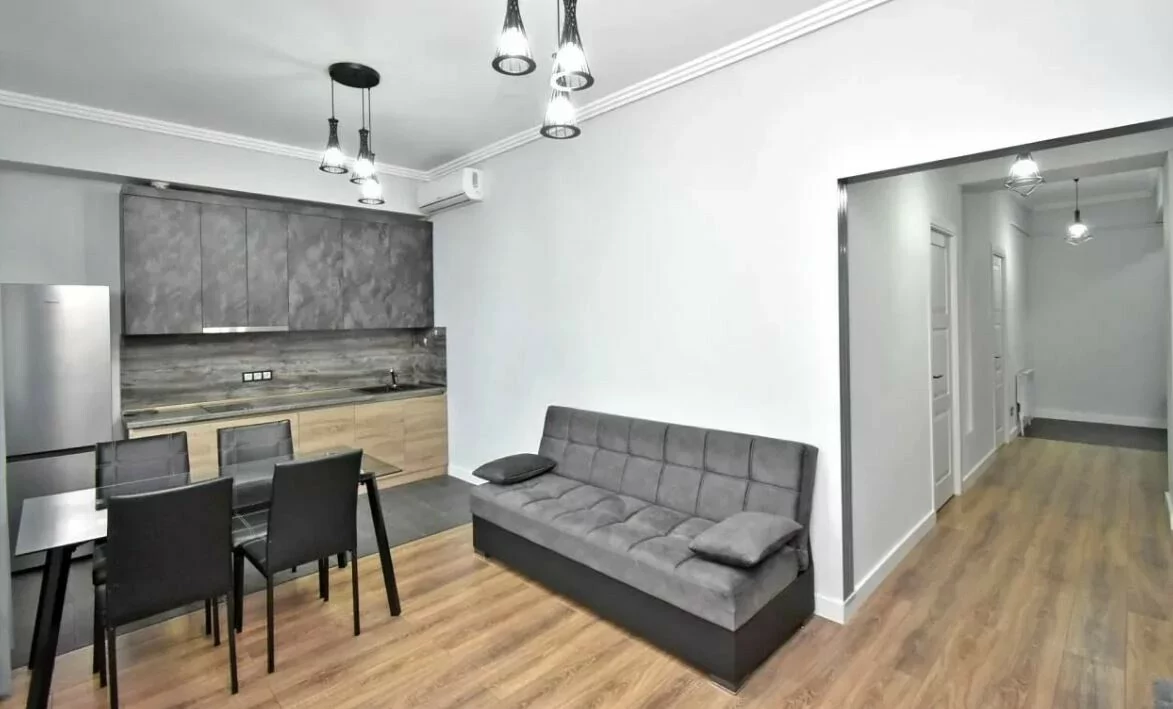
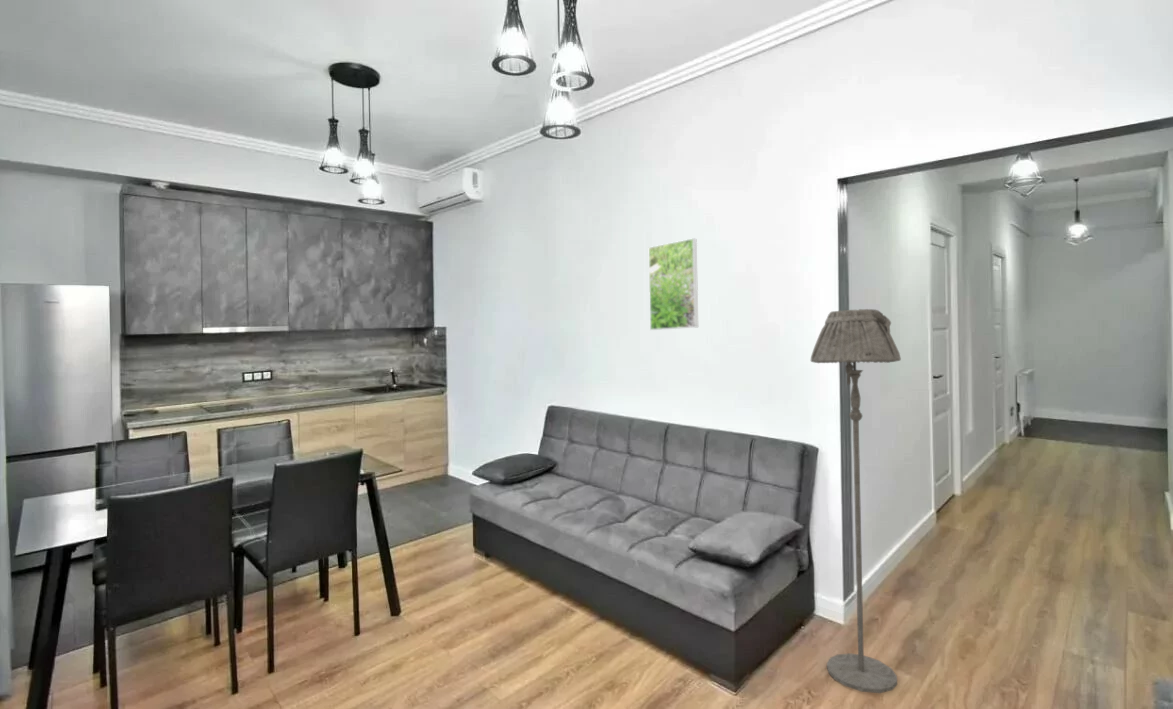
+ floor lamp [810,308,902,694]
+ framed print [648,237,699,331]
